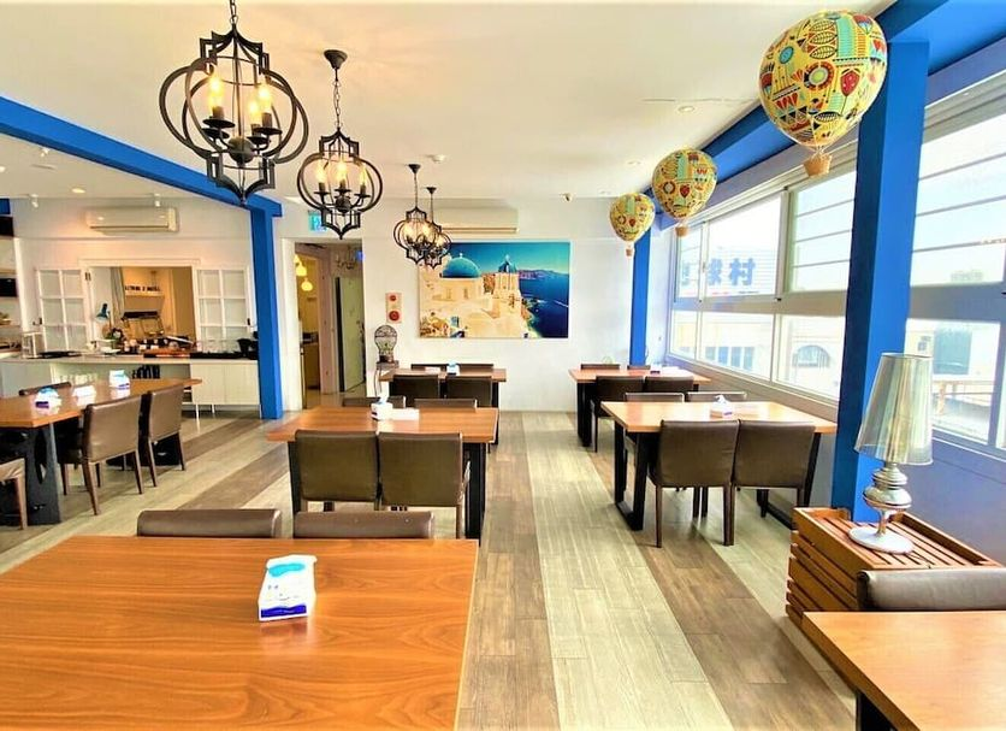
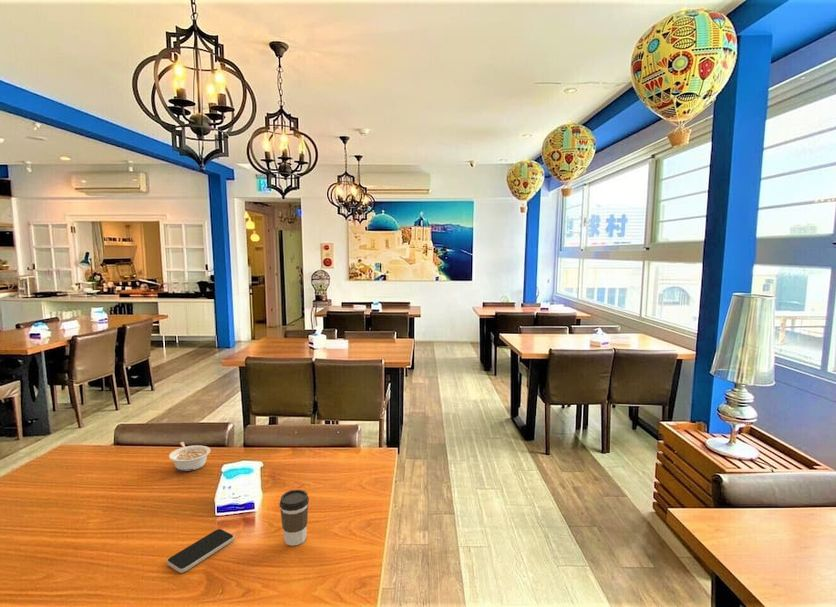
+ smartphone [166,528,235,574]
+ legume [168,441,212,472]
+ coffee cup [278,489,310,547]
